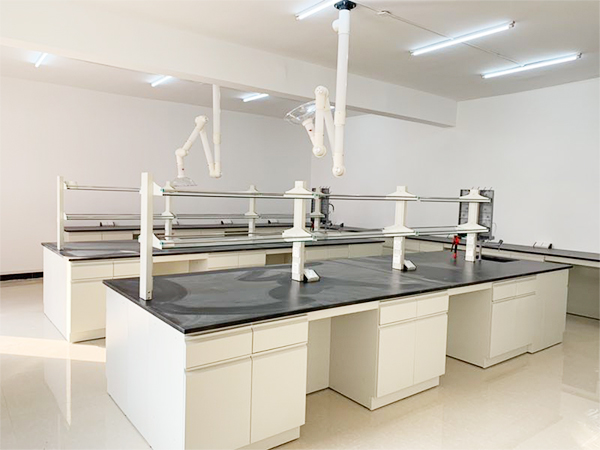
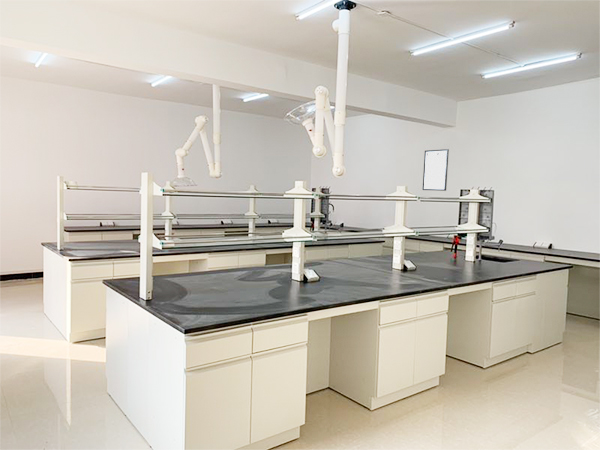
+ writing board [422,148,450,192]
